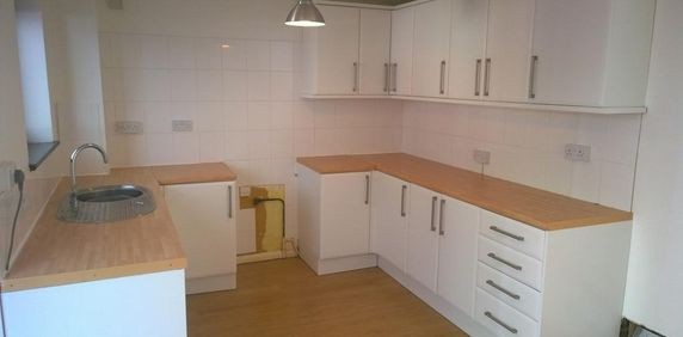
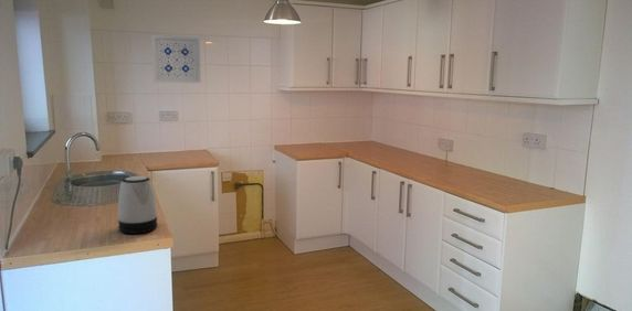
+ kettle [117,175,158,235]
+ wall art [151,34,201,84]
